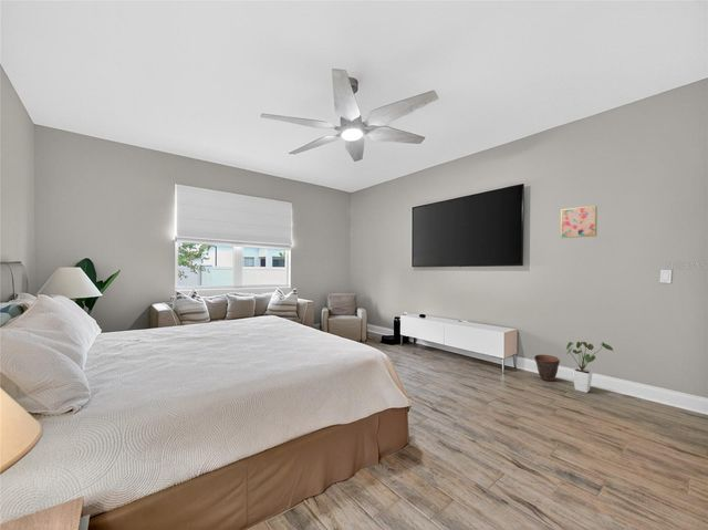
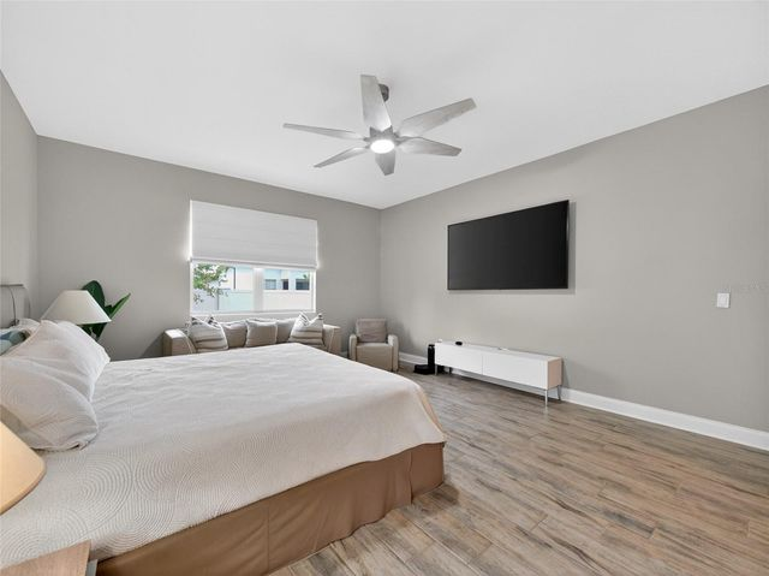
- house plant [565,341,614,394]
- wall art [560,205,598,239]
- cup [533,354,561,382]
